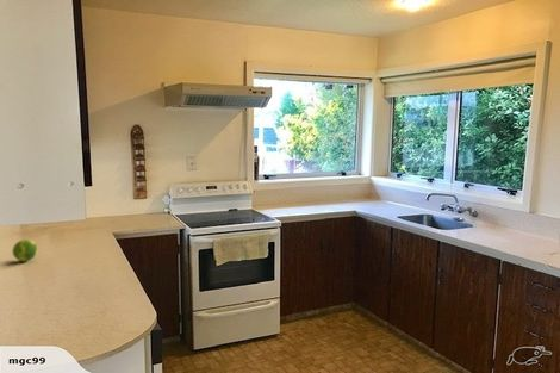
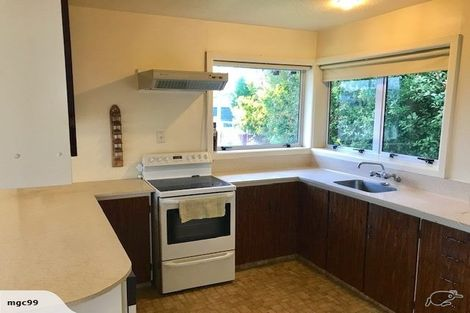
- fruit [11,238,38,262]
